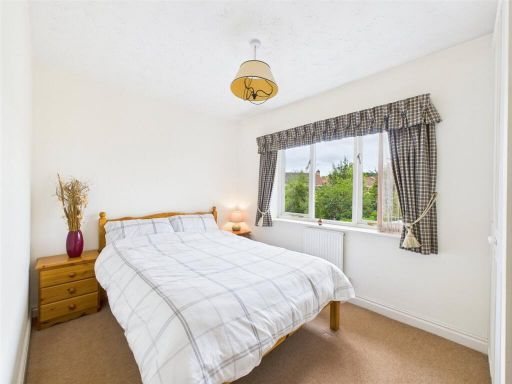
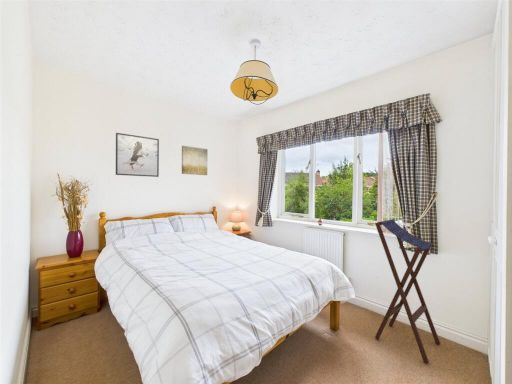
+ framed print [115,132,160,178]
+ stool [374,219,441,364]
+ wall art [181,145,209,176]
